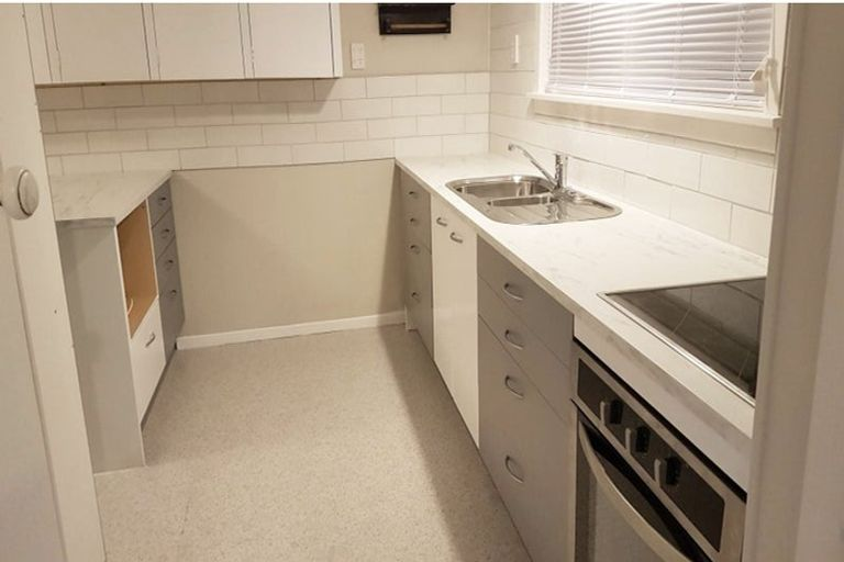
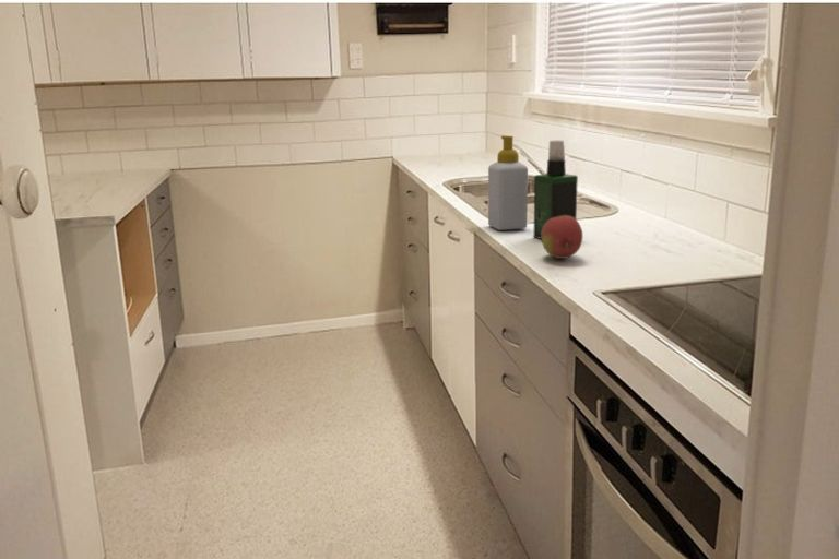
+ soap bottle [487,134,529,231]
+ fruit [541,215,584,260]
+ spray bottle [532,139,579,240]
